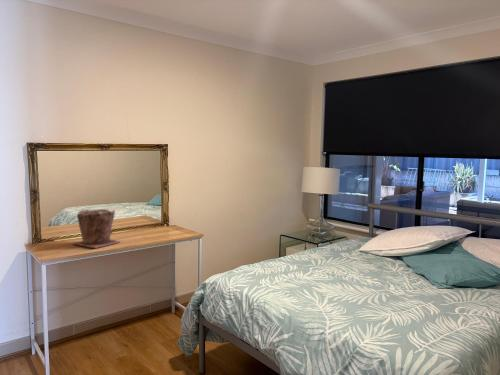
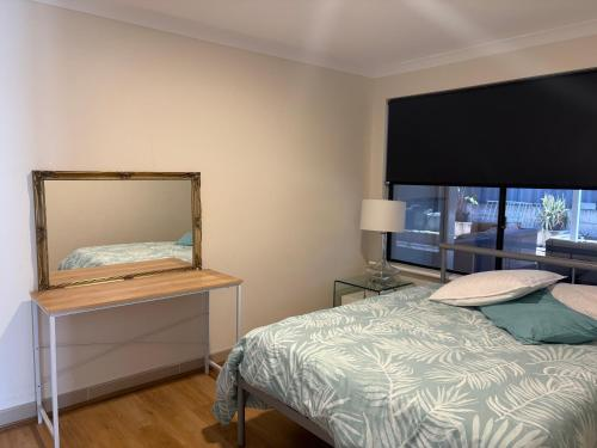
- plant pot [72,208,122,249]
